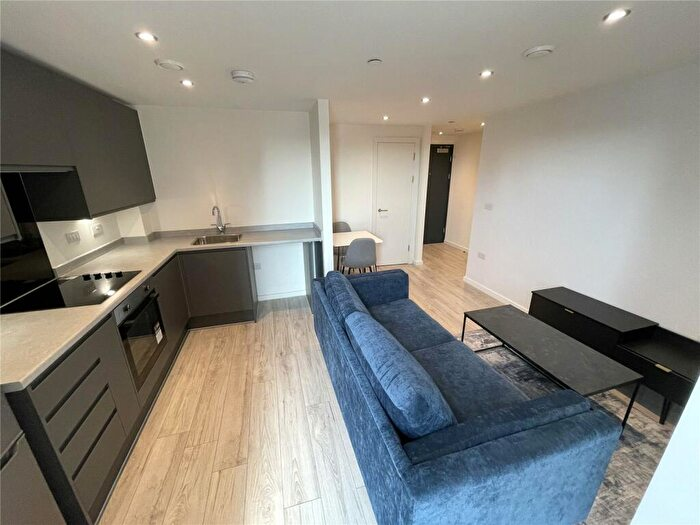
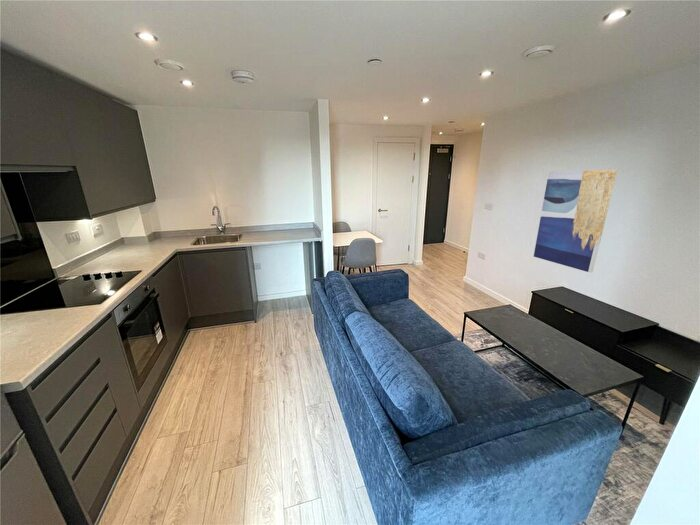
+ wall art [533,168,618,273]
